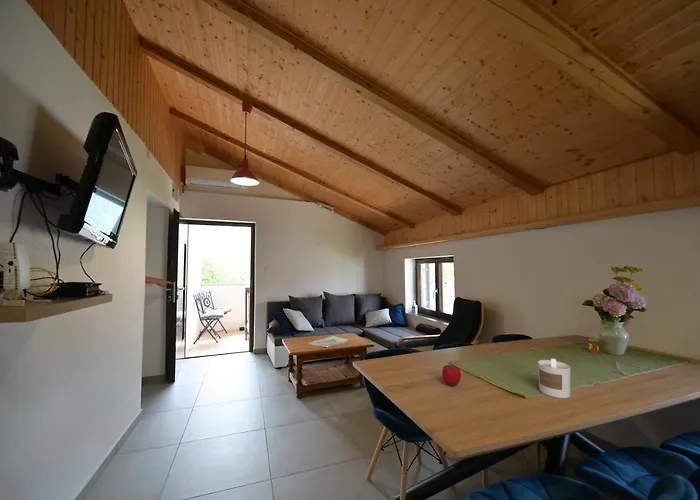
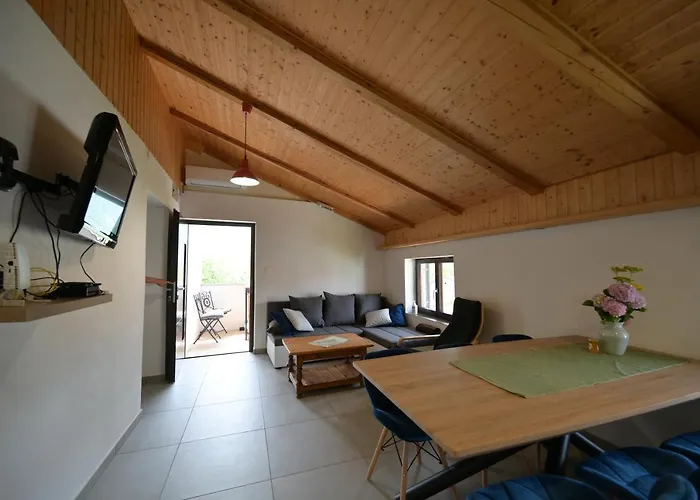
- candle [537,358,572,399]
- fruit [441,364,462,387]
